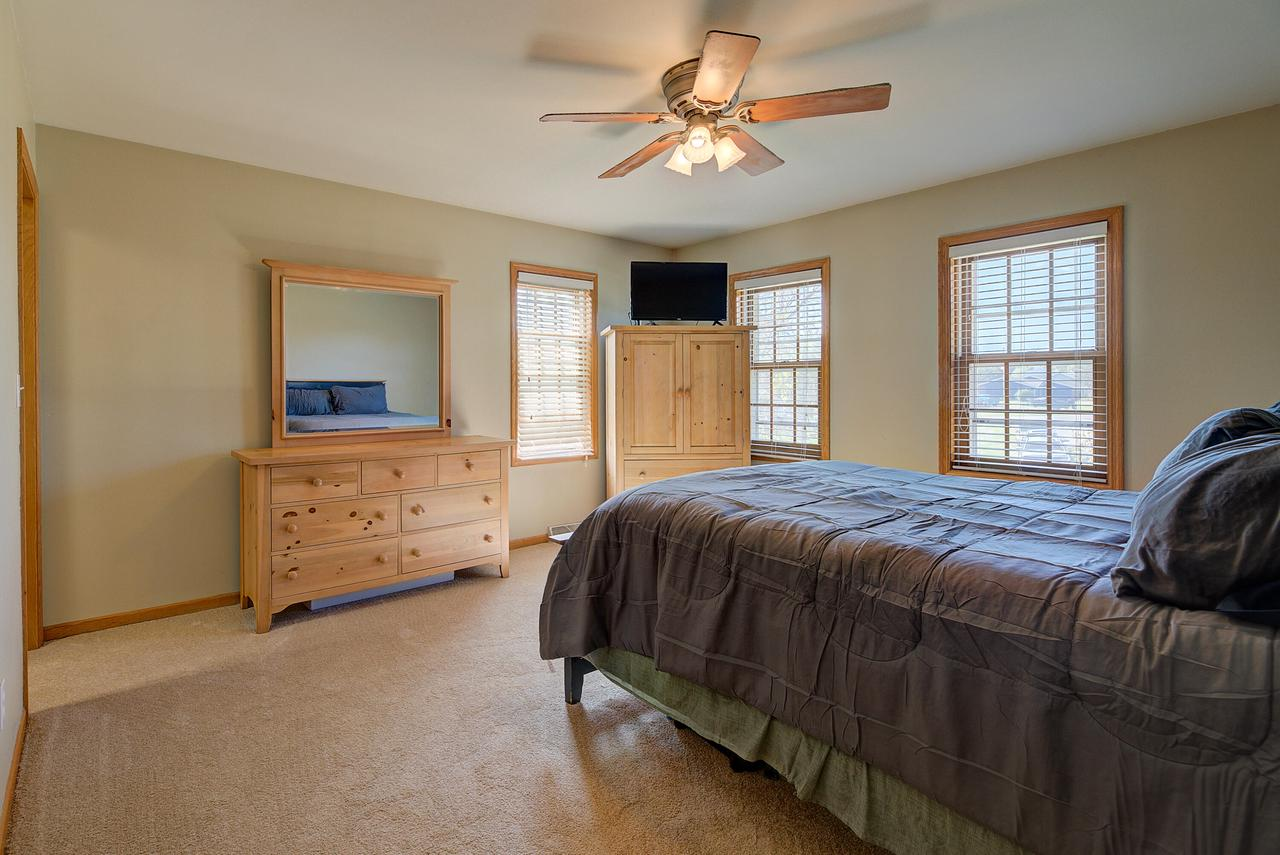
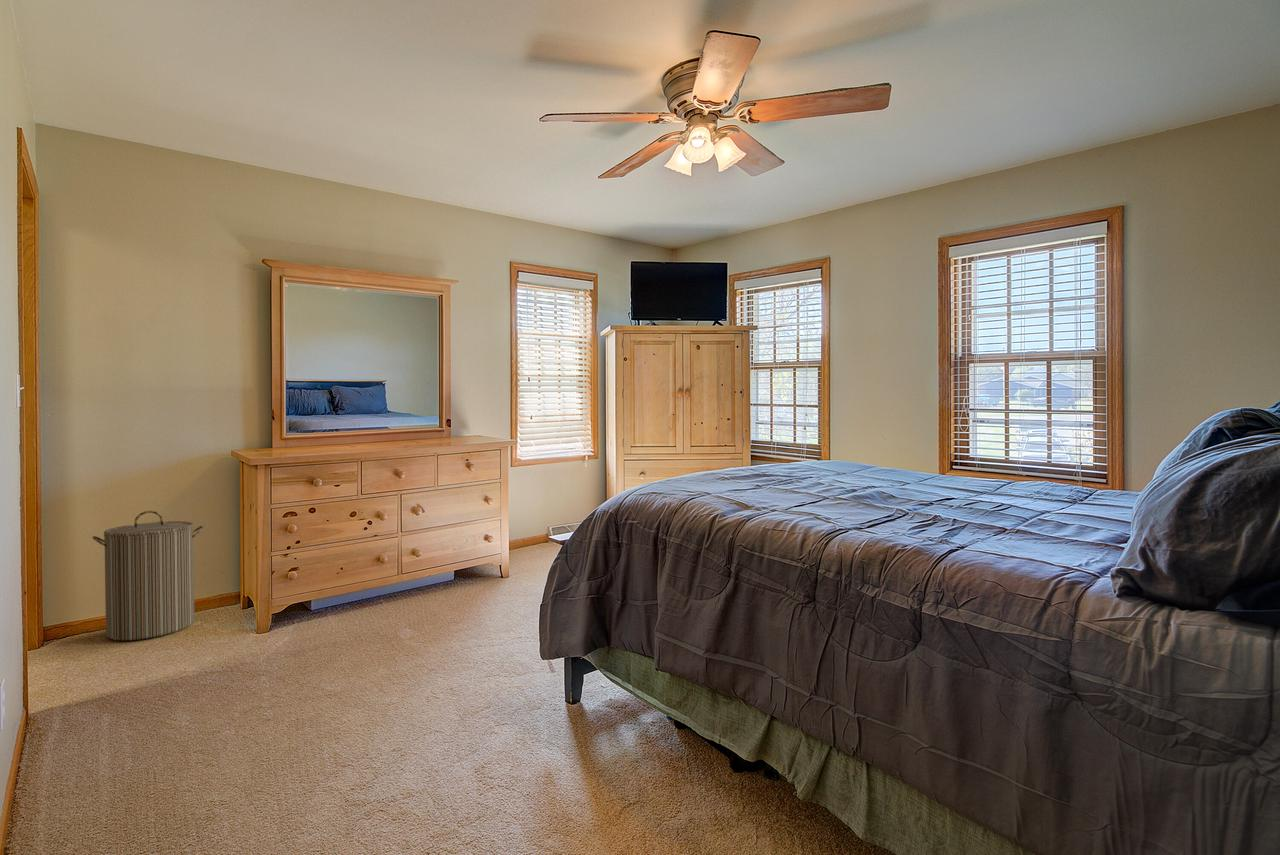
+ laundry hamper [92,510,205,641]
